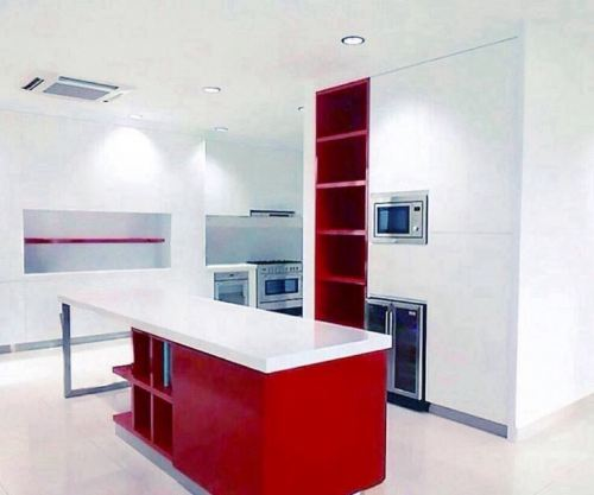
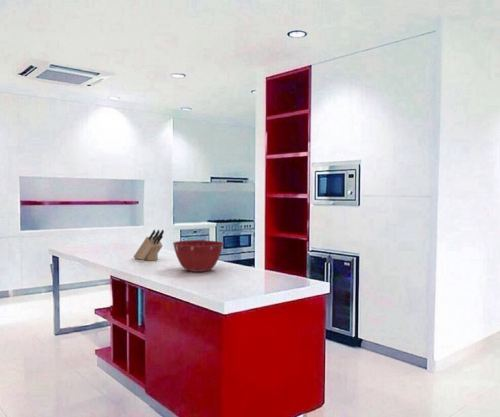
+ mixing bowl [172,239,225,273]
+ knife block [133,229,165,262]
